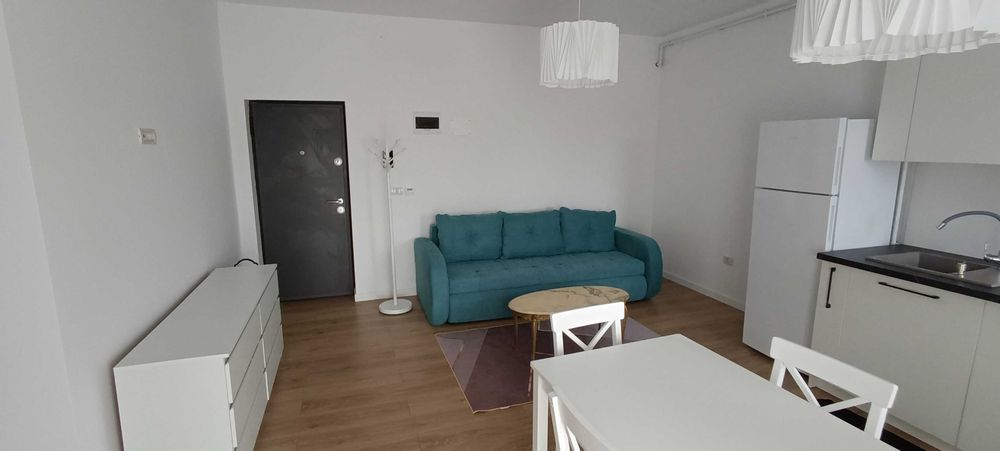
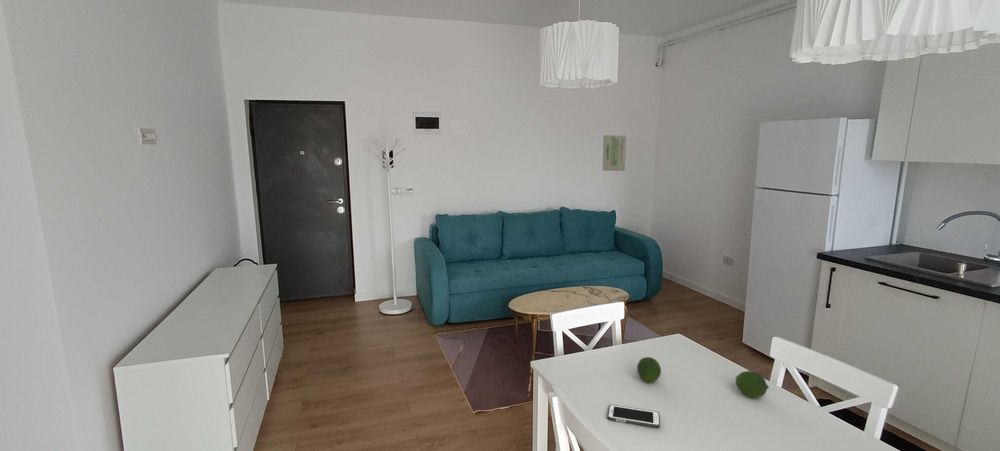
+ fruit [636,356,662,383]
+ cell phone [607,404,661,428]
+ wall art [602,134,627,172]
+ fruit [734,370,770,399]
